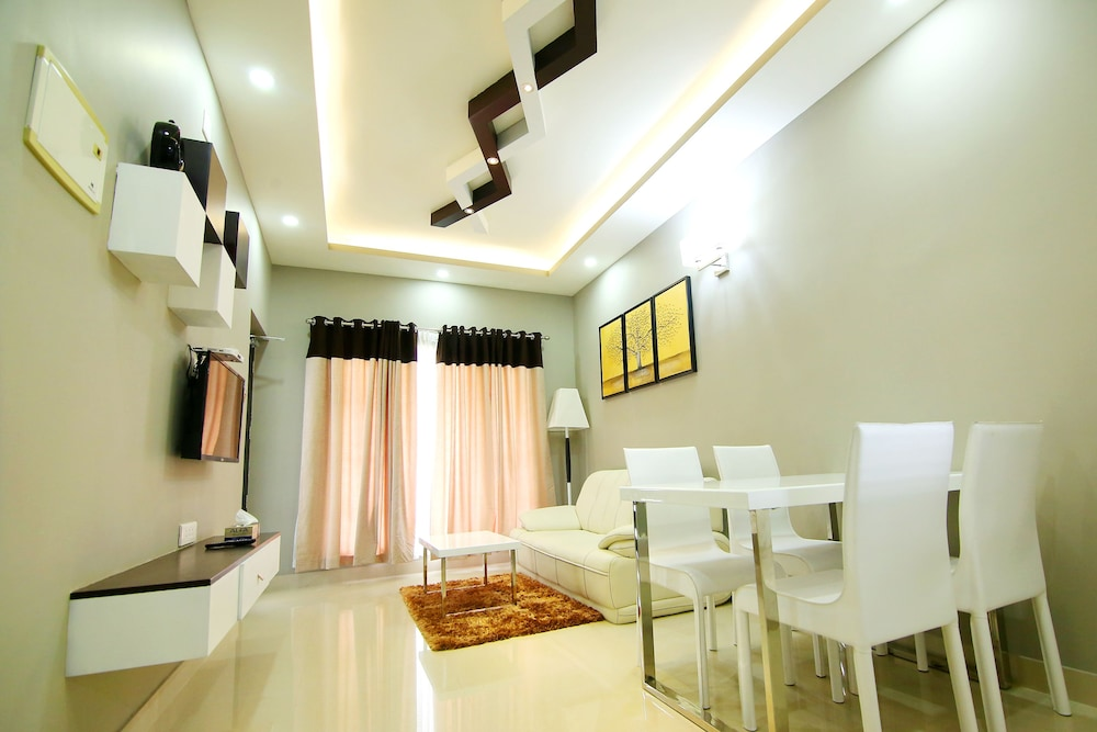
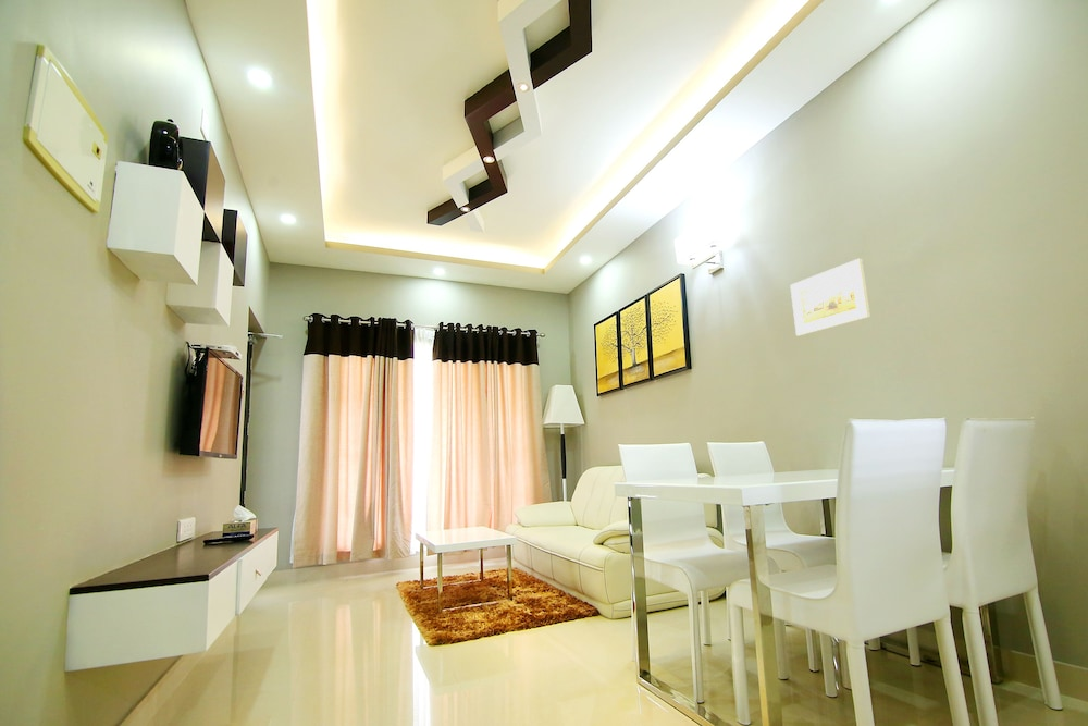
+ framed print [789,258,871,336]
